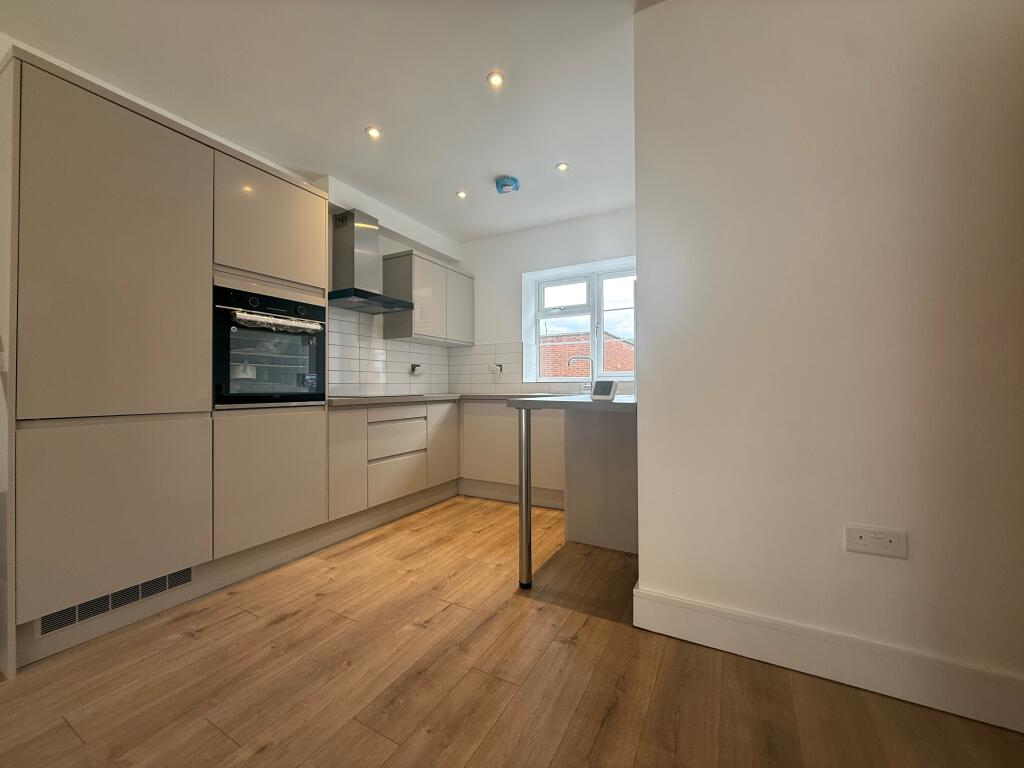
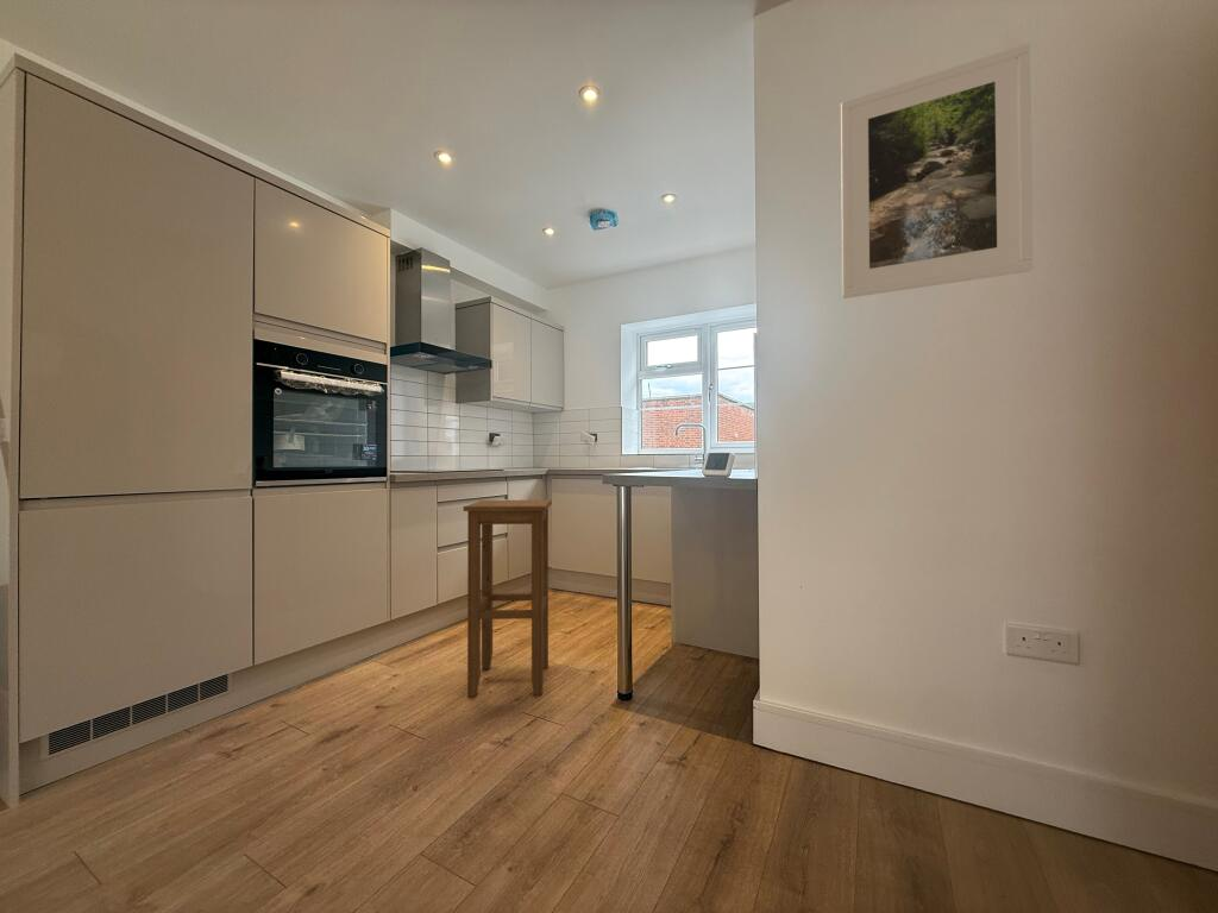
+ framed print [840,42,1034,300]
+ stool [463,499,553,698]
